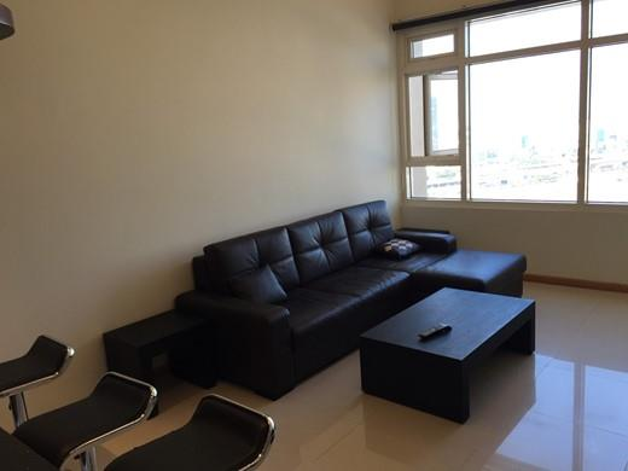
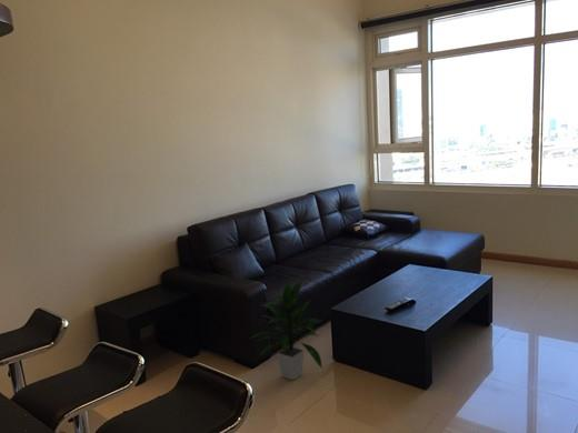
+ indoor plant [249,278,323,381]
